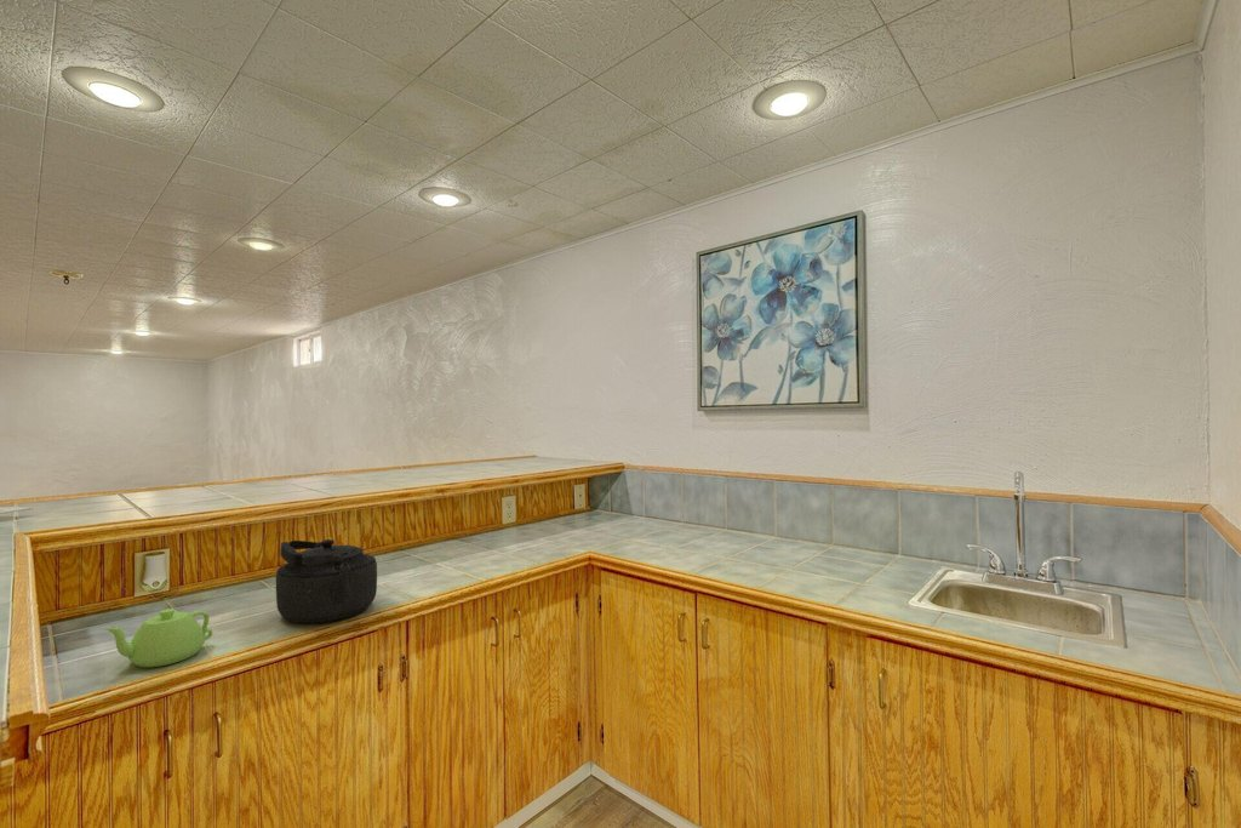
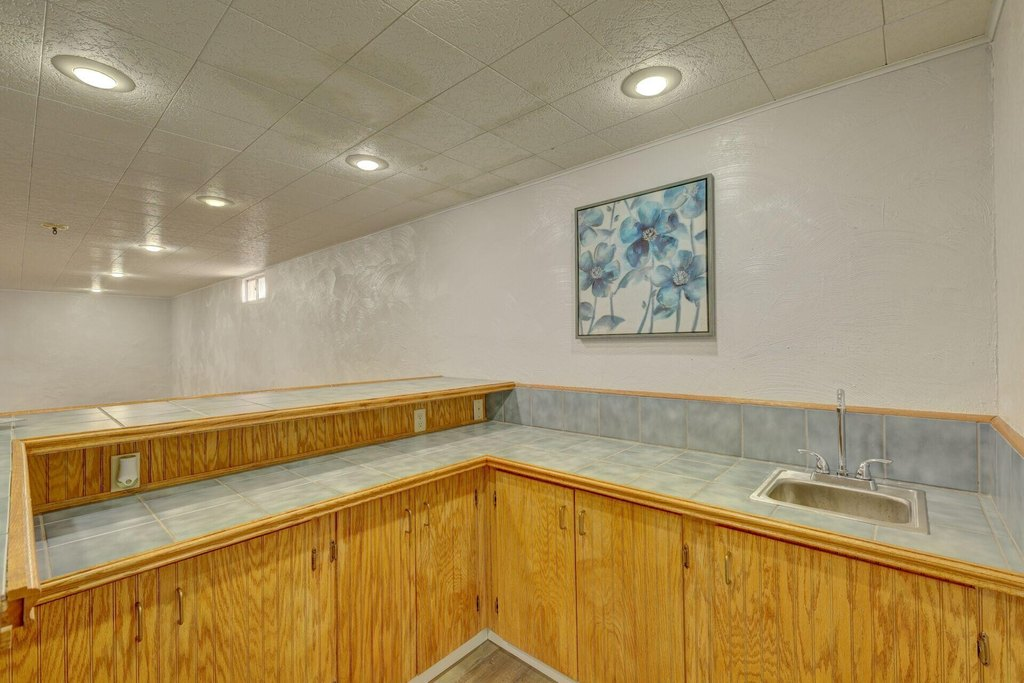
- kettle [275,538,378,624]
- teapot [103,607,213,668]
